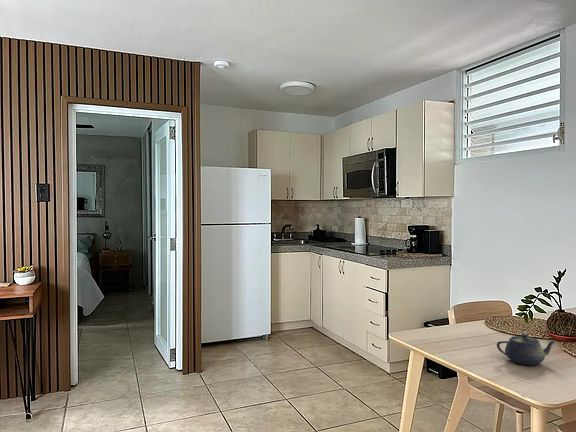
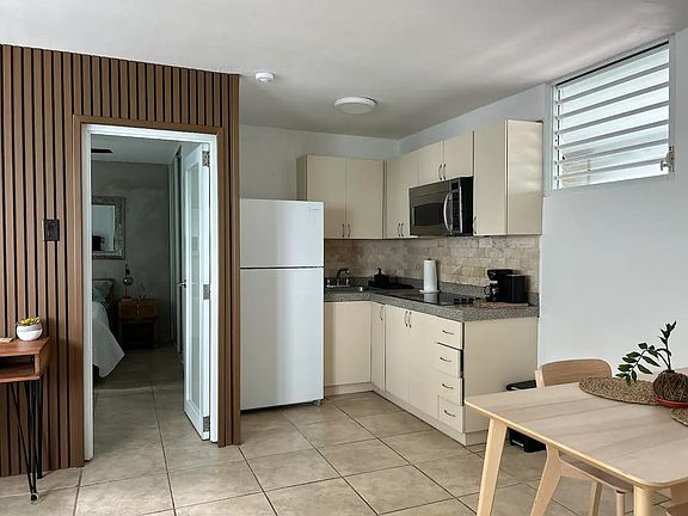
- teapot [496,333,558,366]
